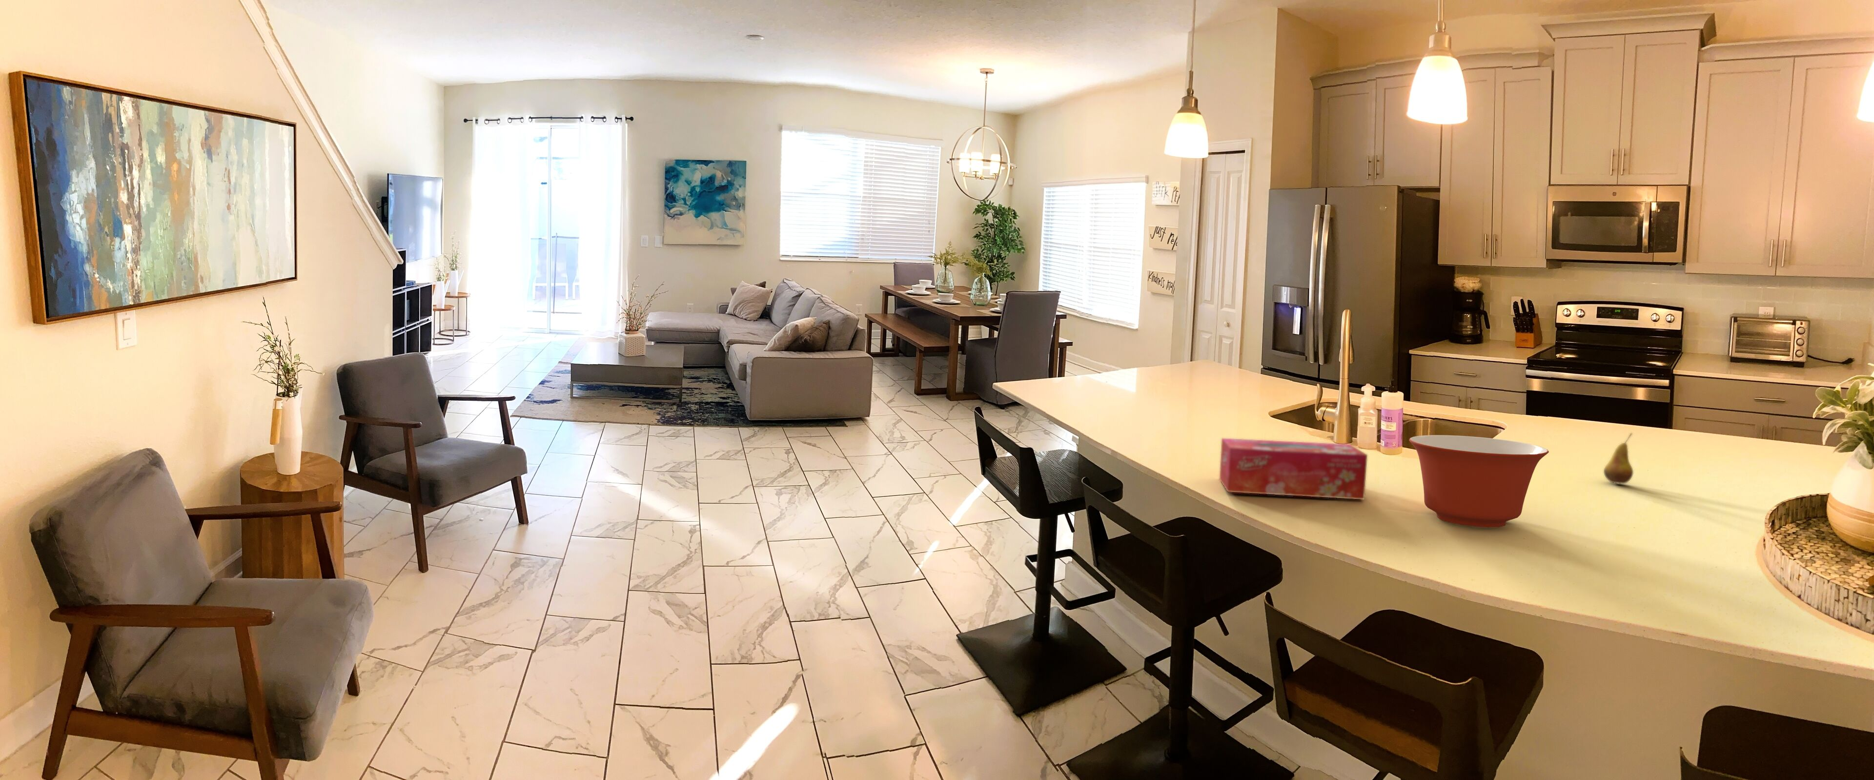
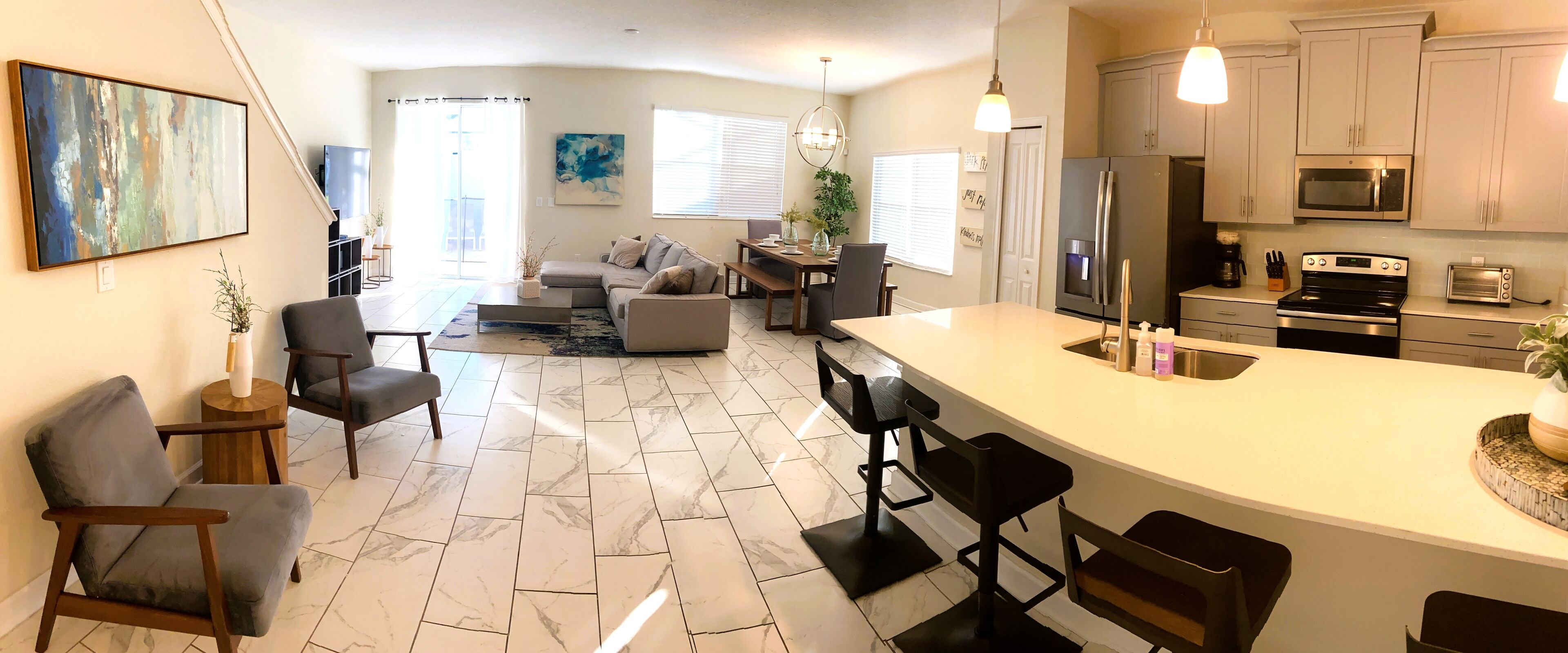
- mixing bowl [1409,435,1549,528]
- tissue box [1219,438,1368,500]
- fruit [1603,432,1634,484]
